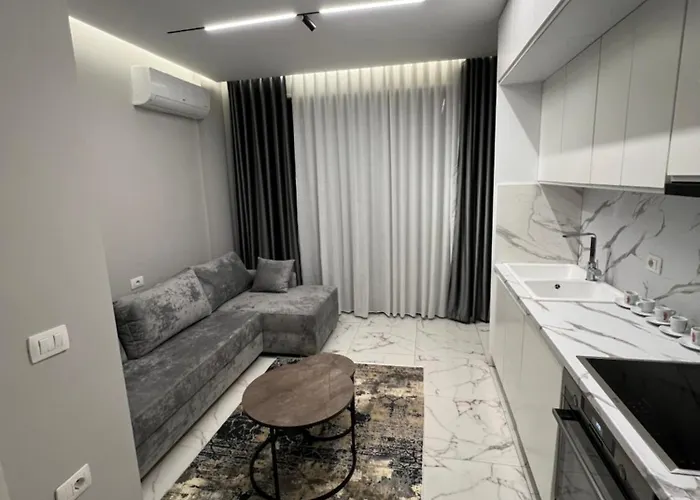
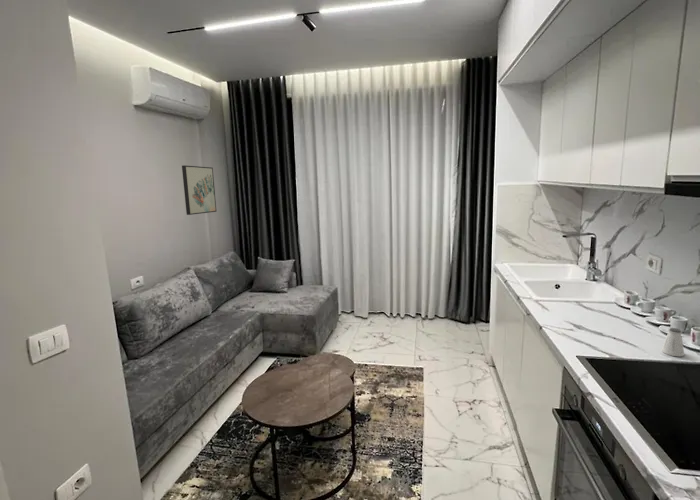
+ saltshaker [660,327,685,357]
+ wall art [181,164,217,216]
